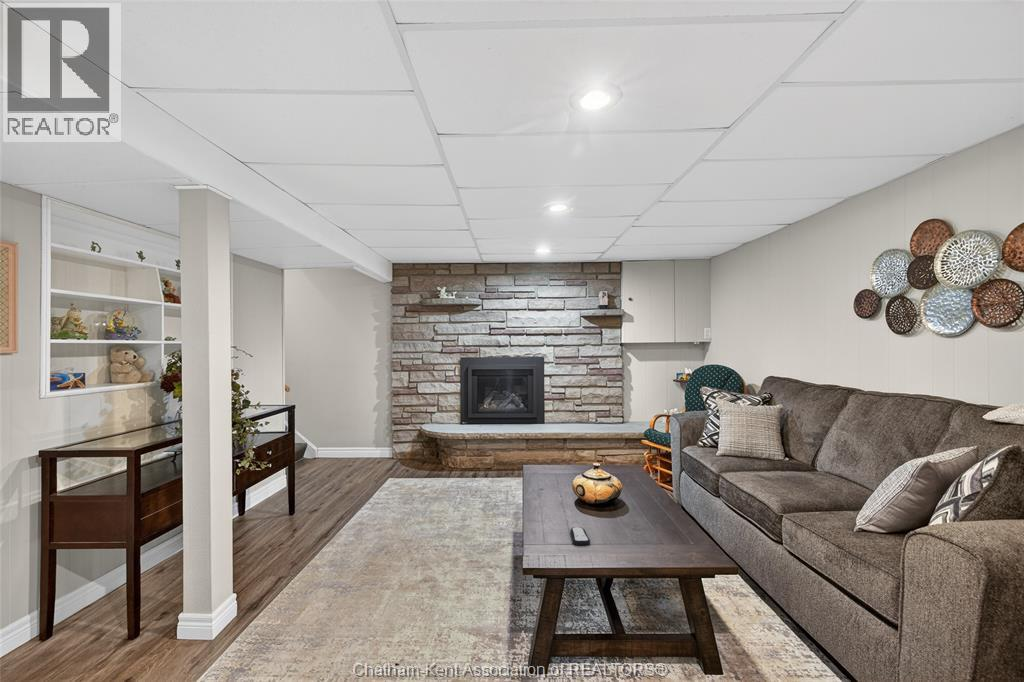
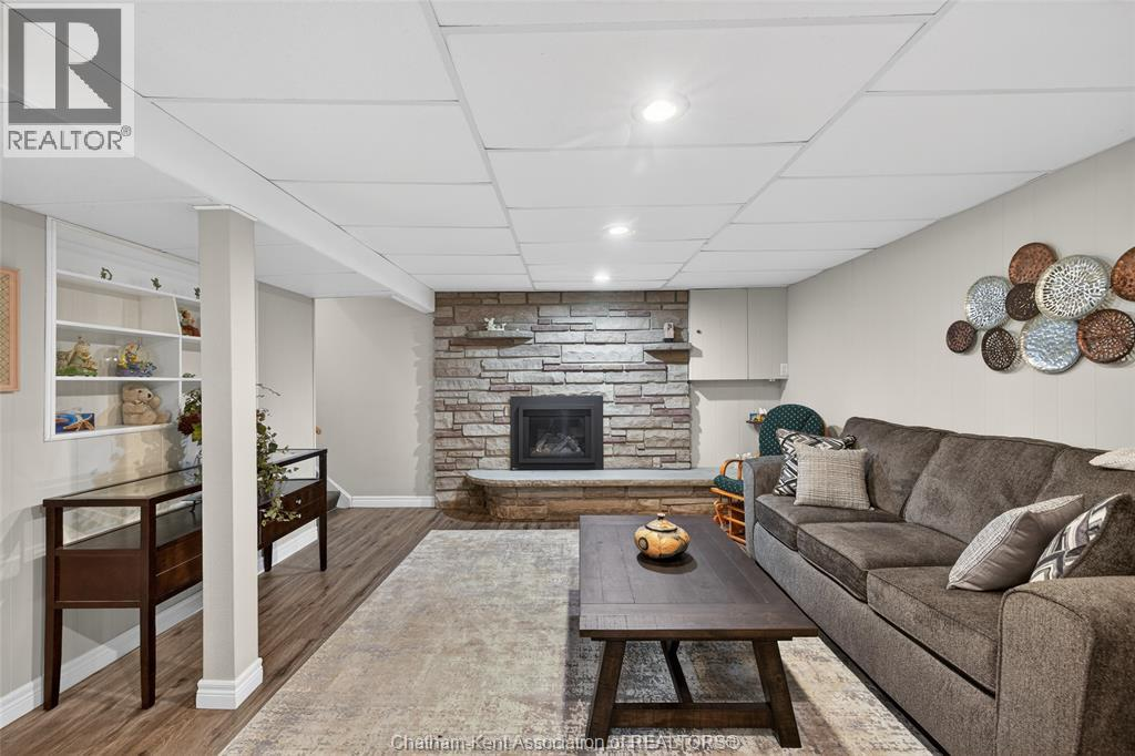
- remote control [569,526,591,546]
